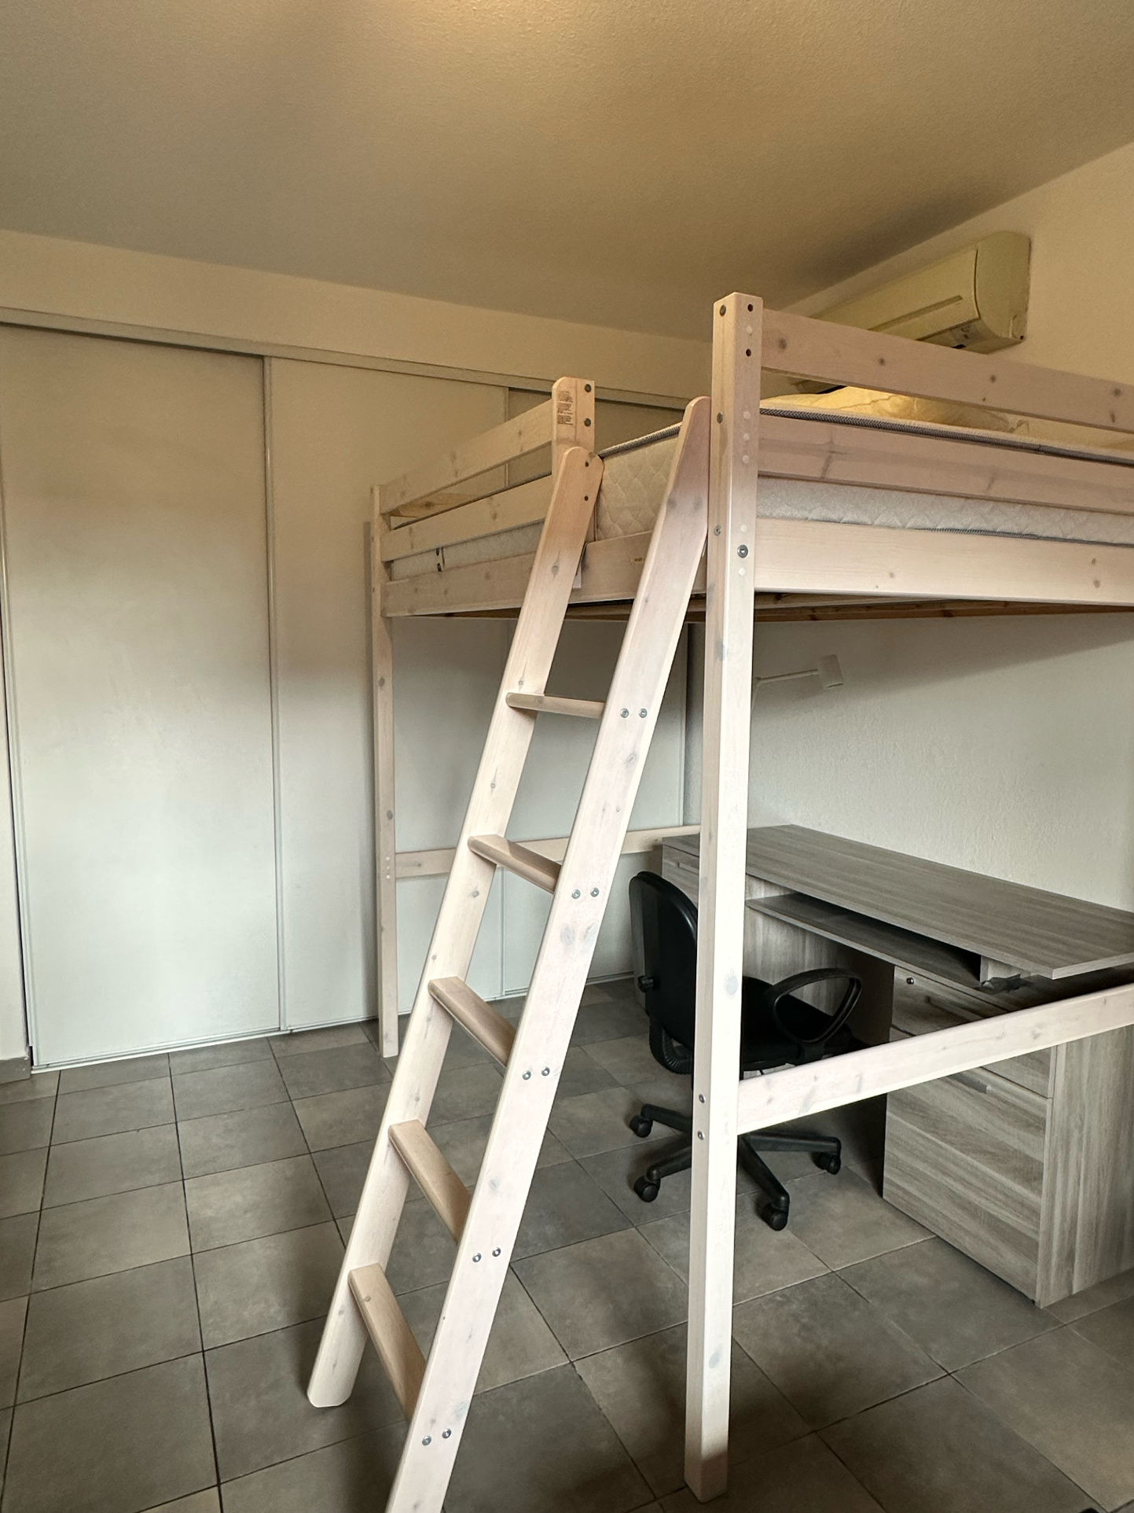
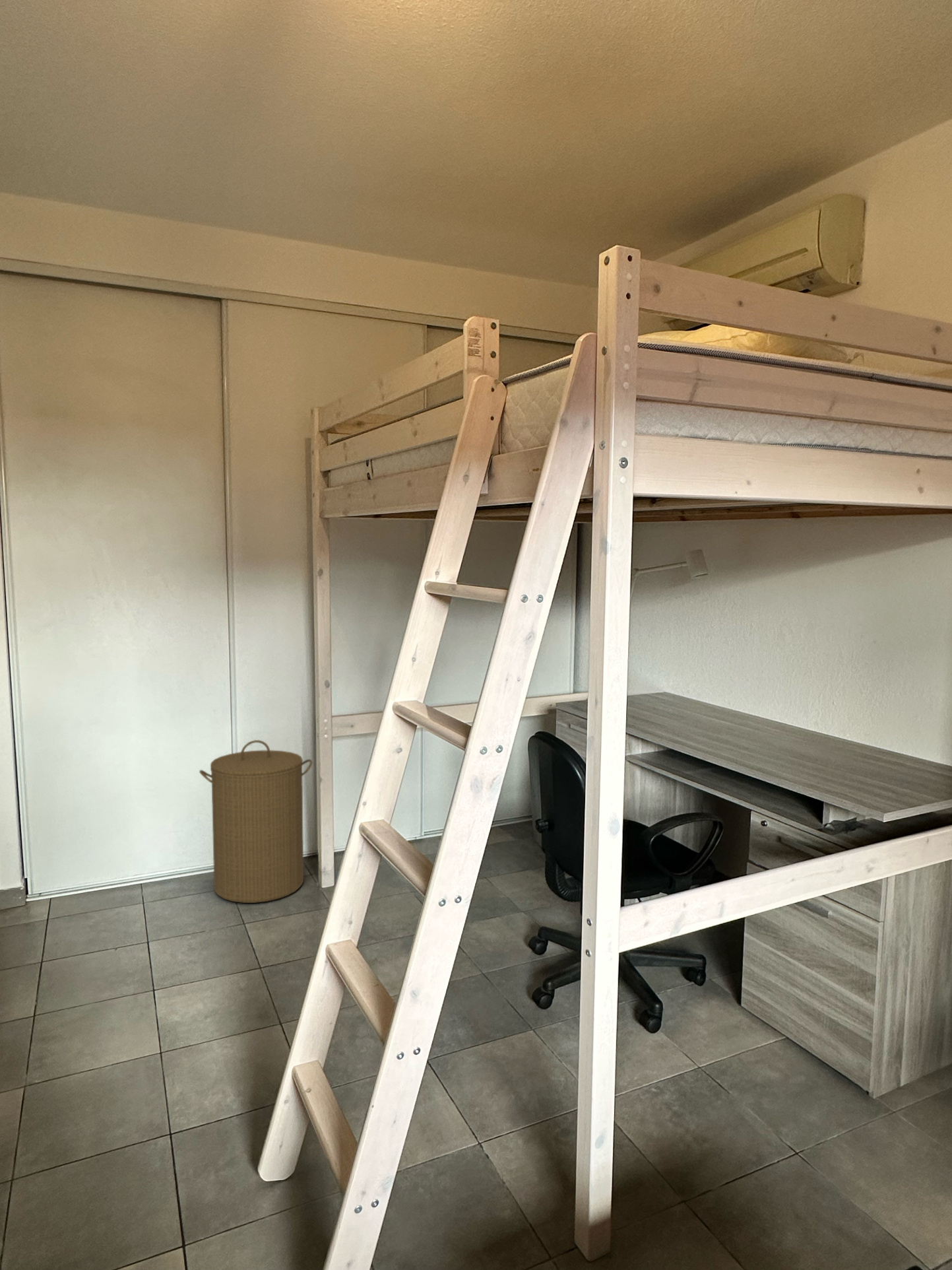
+ laundry hamper [199,739,313,904]
